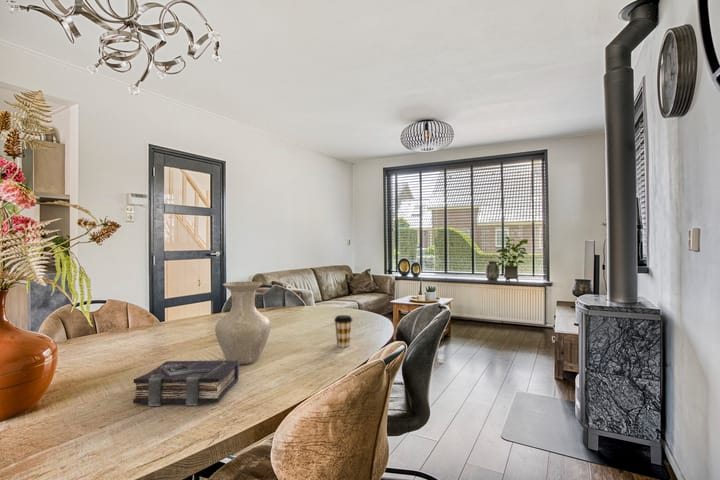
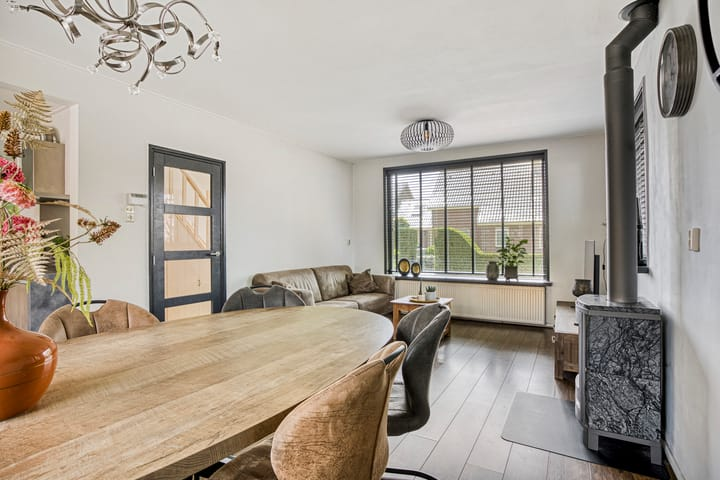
- coffee cup [333,314,354,348]
- book [132,360,240,407]
- vase [214,281,272,365]
